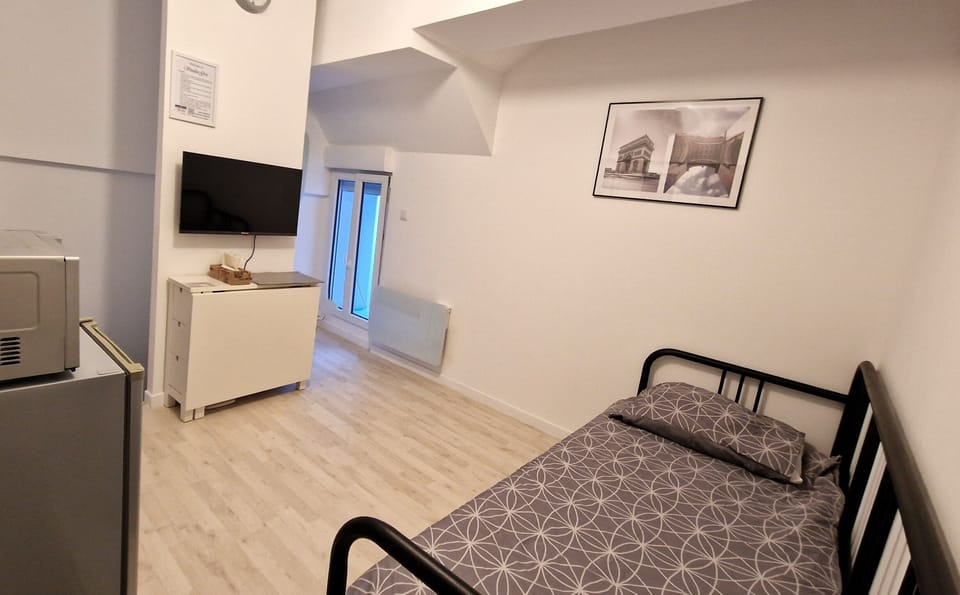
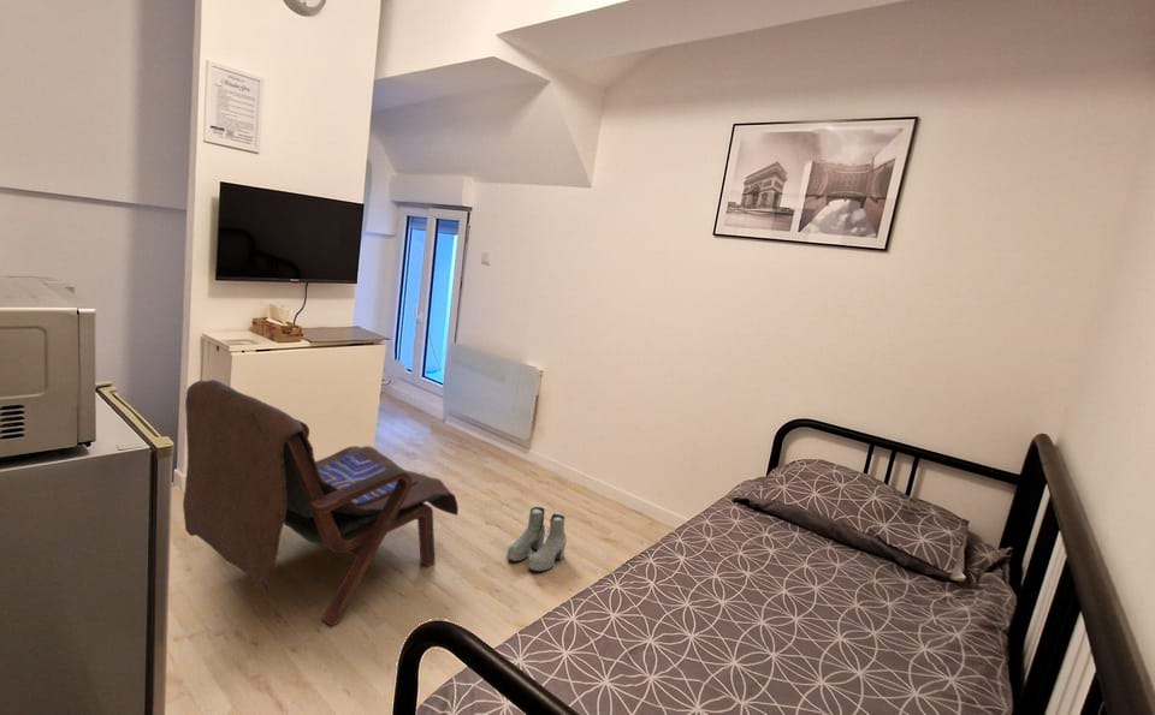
+ armchair [182,379,460,626]
+ boots [505,506,568,572]
